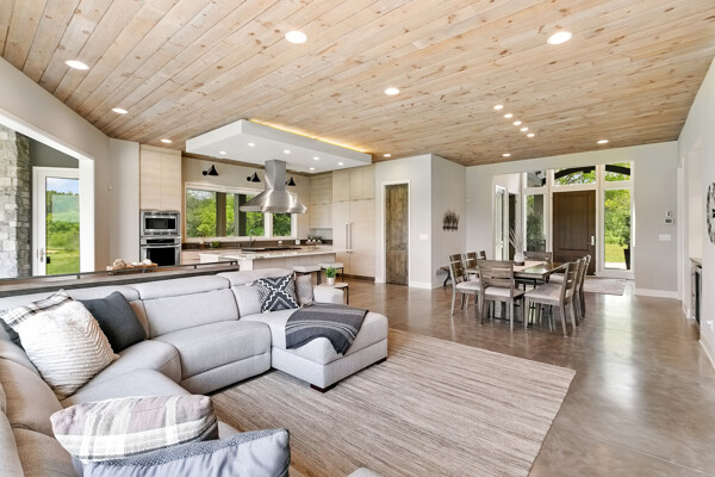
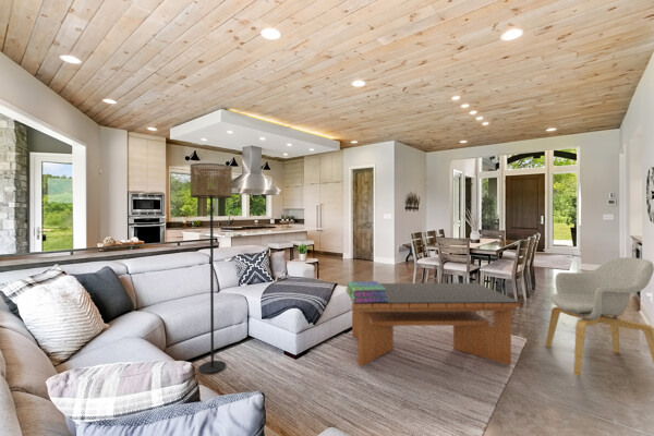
+ armchair [545,256,654,377]
+ stack of books [346,280,389,303]
+ floor lamp [189,162,233,375]
+ coffee table [350,282,521,367]
